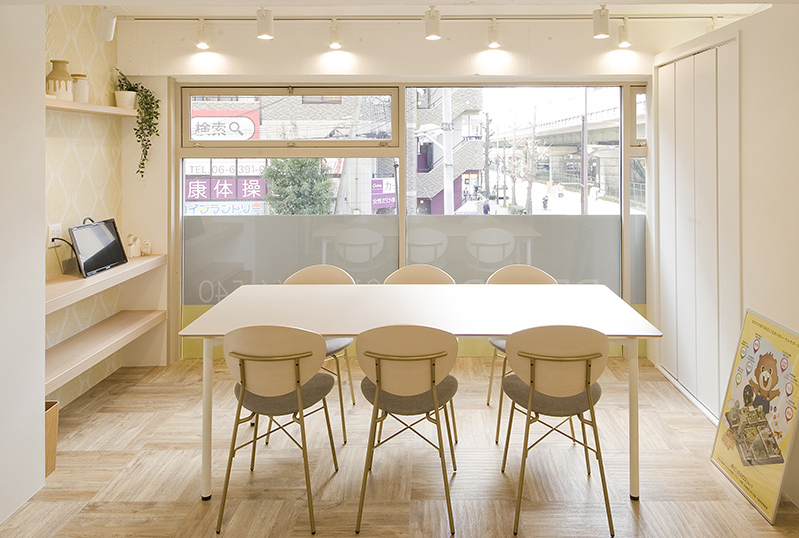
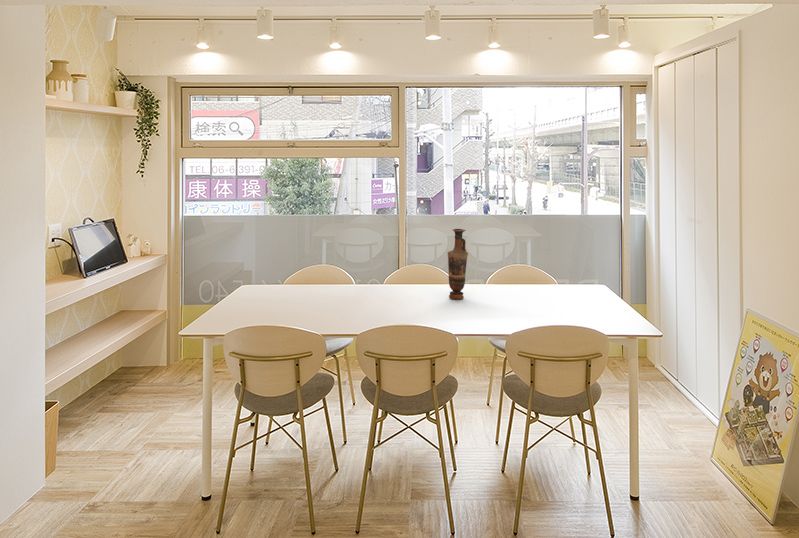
+ vase [446,228,469,300]
